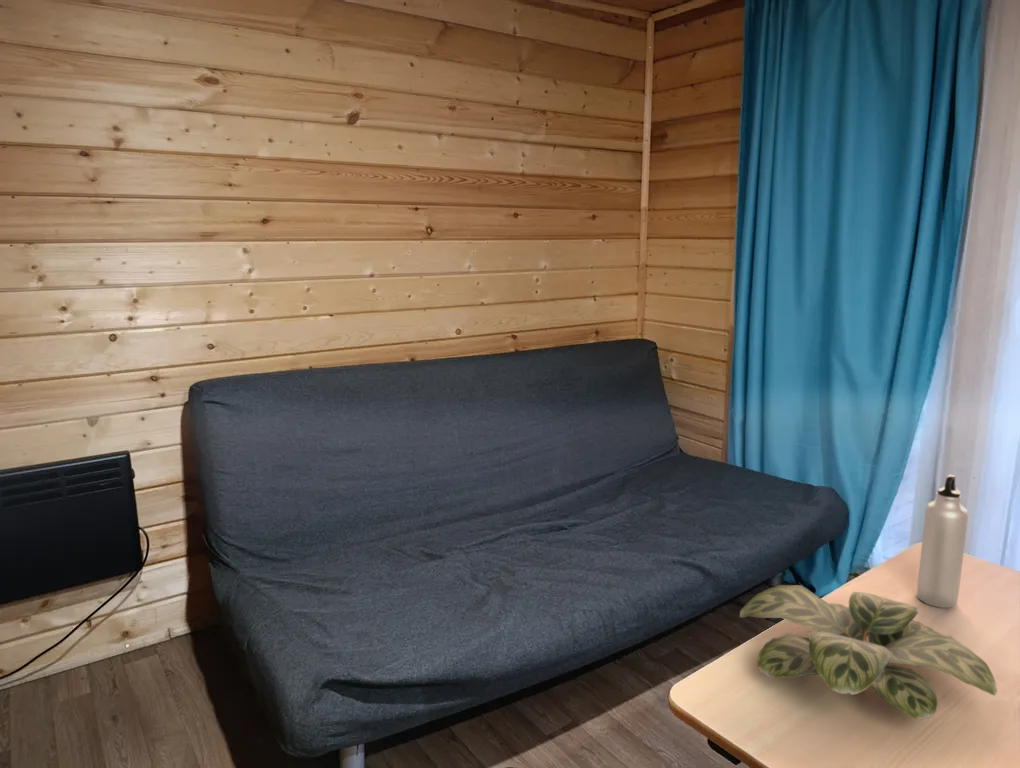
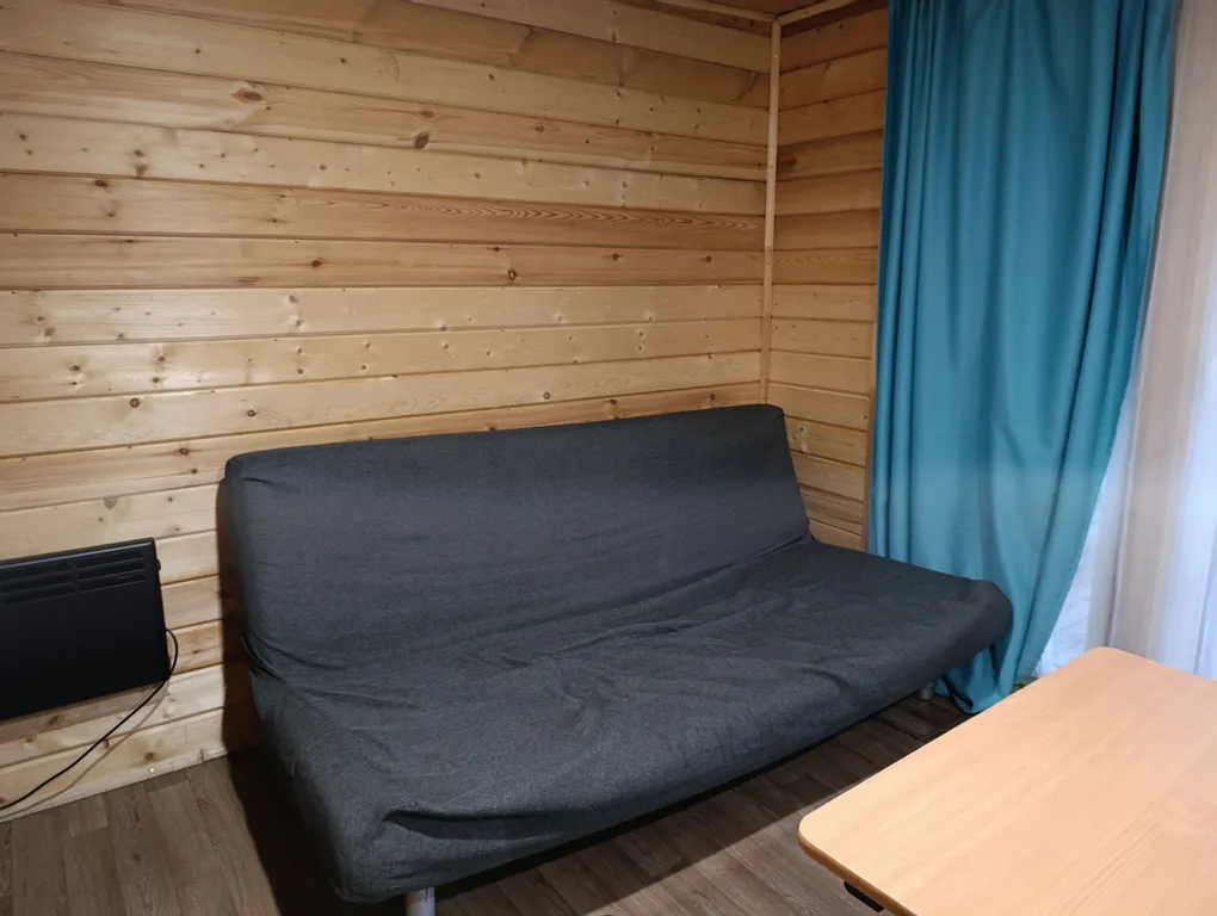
- water bottle [916,474,969,609]
- plant [739,584,998,720]
